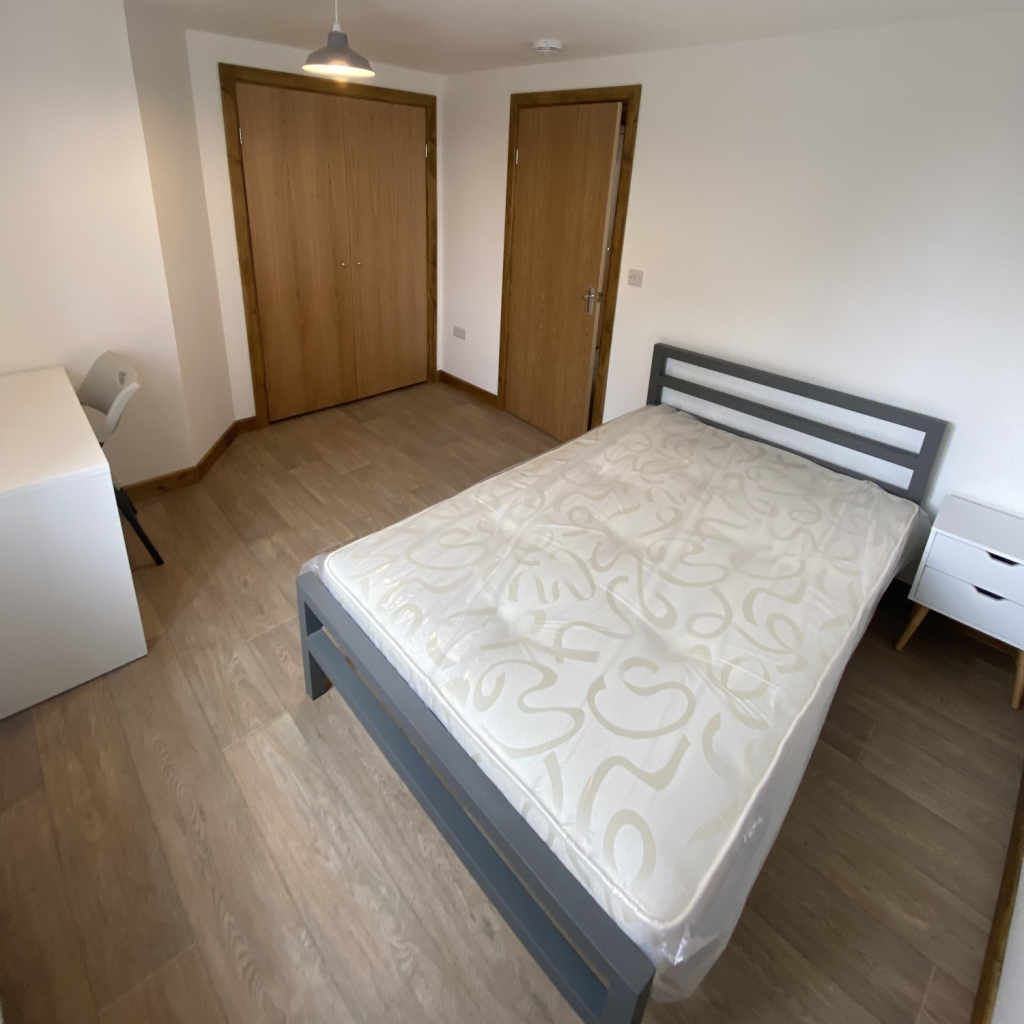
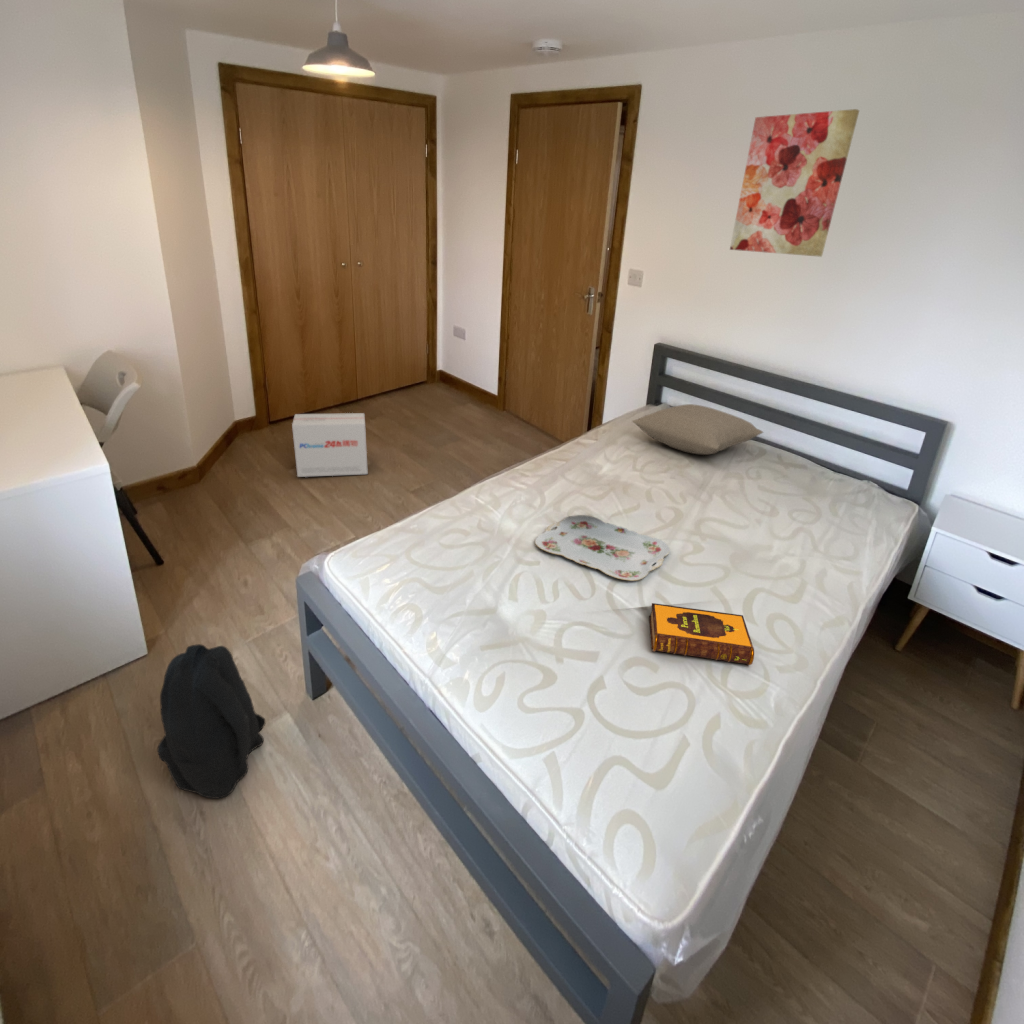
+ wall art [729,108,860,258]
+ pillow [631,403,764,456]
+ hardback book [648,602,755,666]
+ serving tray [534,514,671,582]
+ backpack [156,643,267,800]
+ cardboard box [291,412,369,478]
